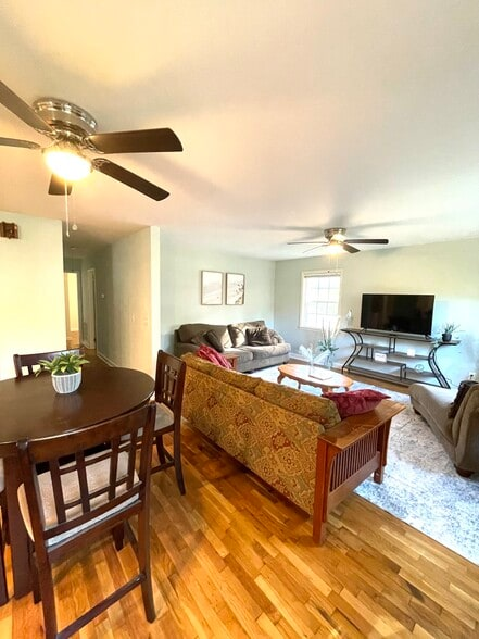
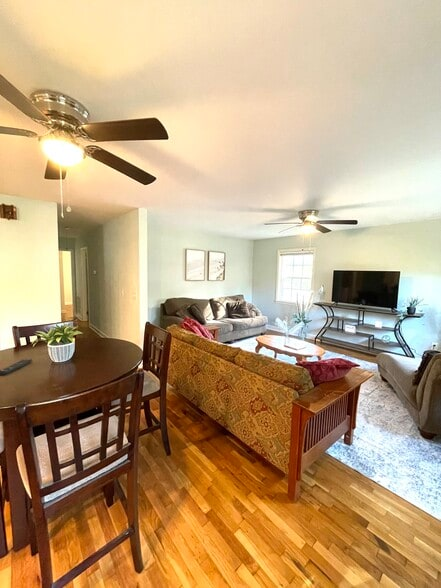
+ remote control [0,358,33,377]
